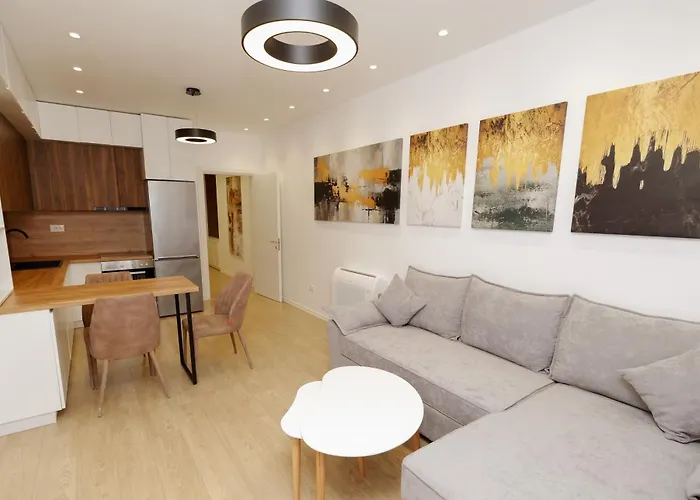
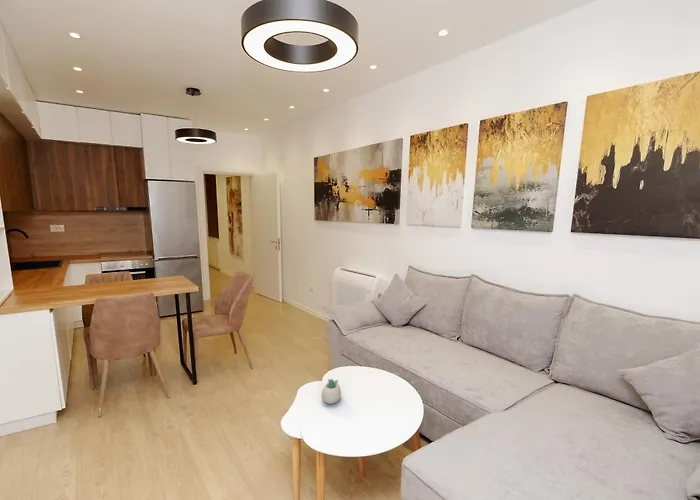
+ succulent planter [320,378,342,405]
